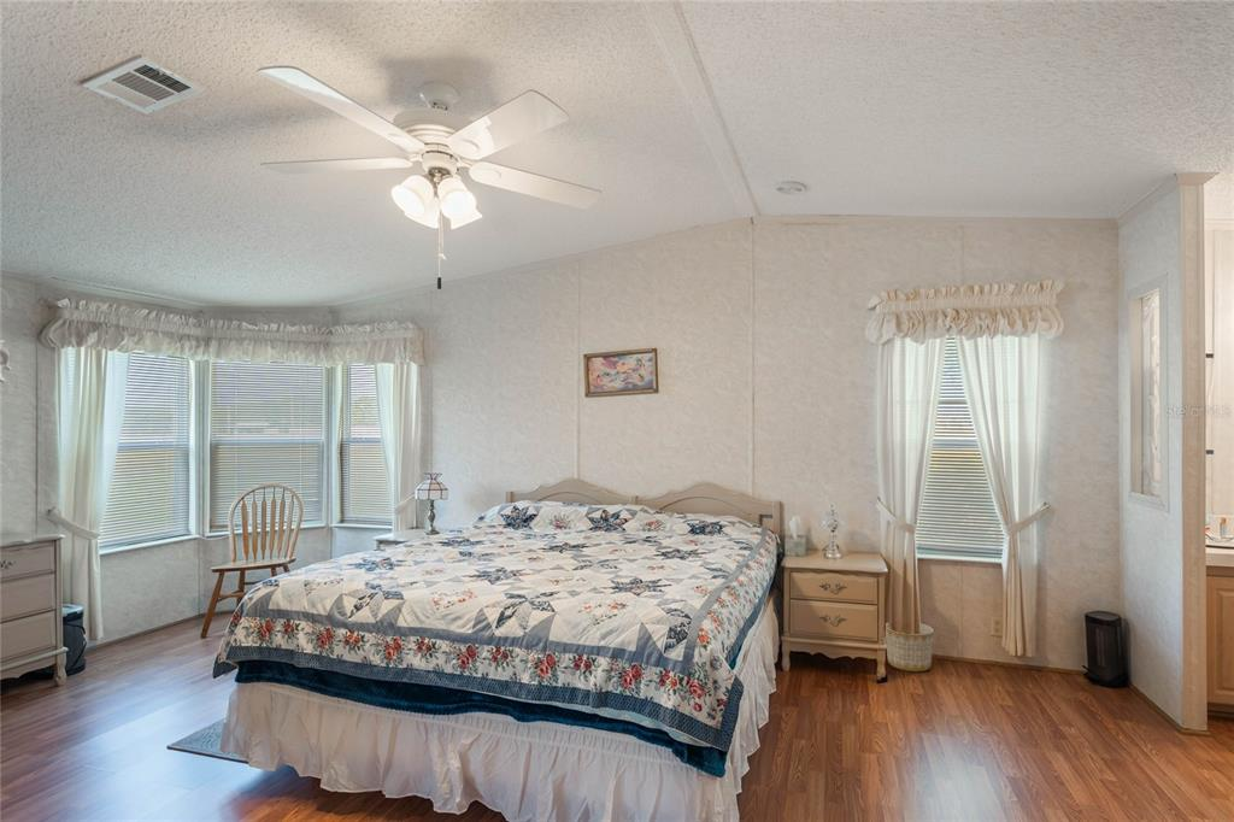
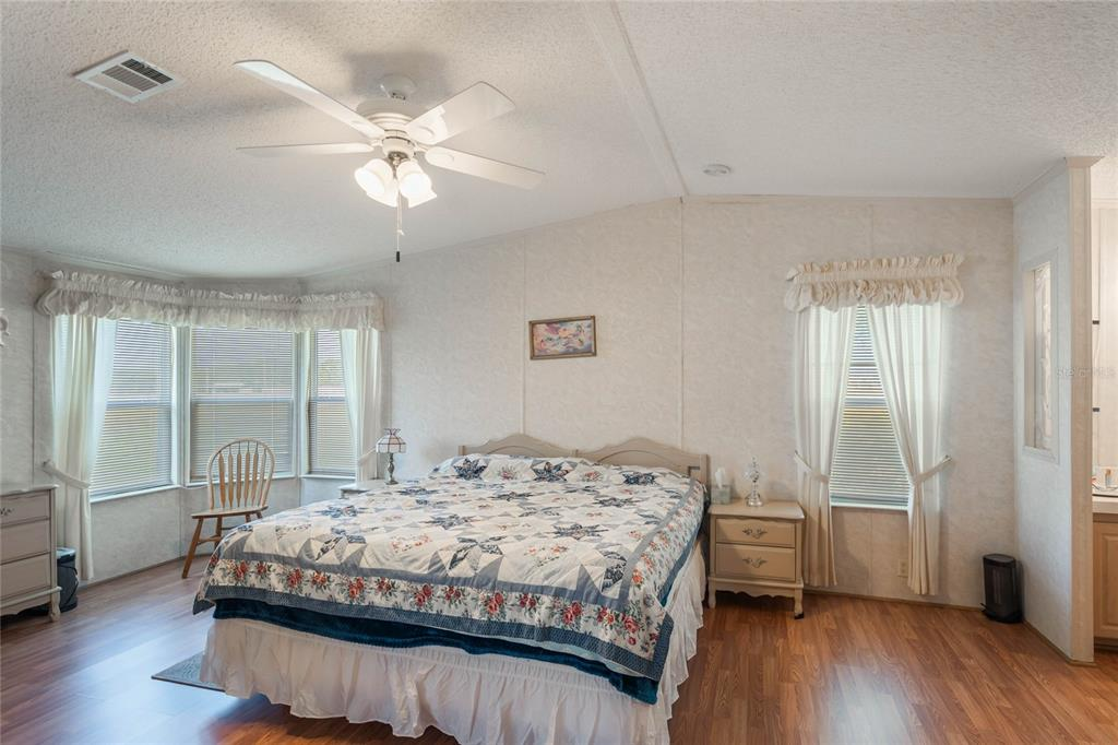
- planter [885,622,935,673]
